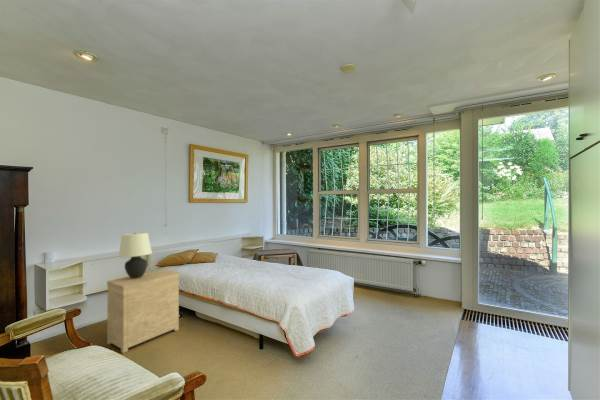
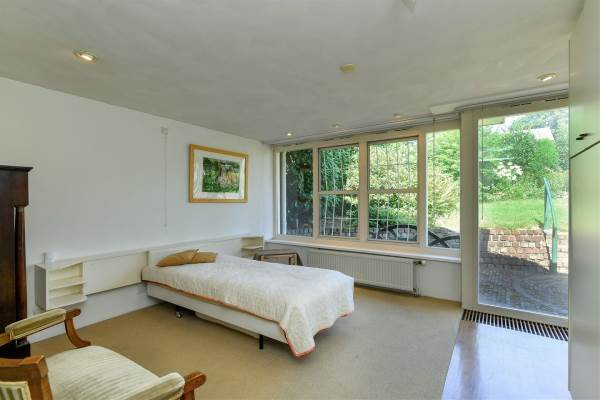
- table lamp [118,232,153,278]
- side table [106,269,180,354]
